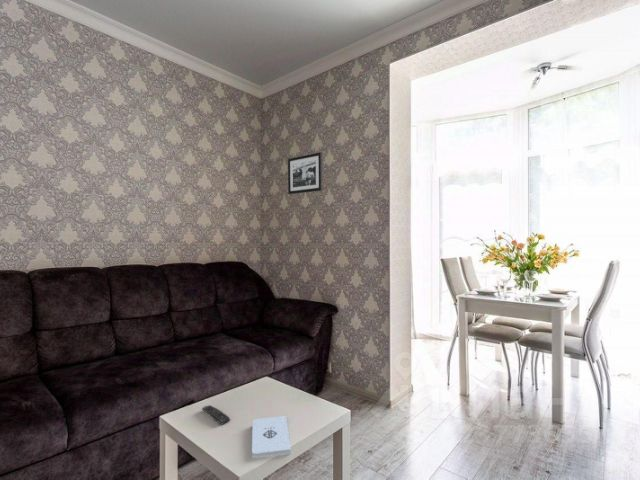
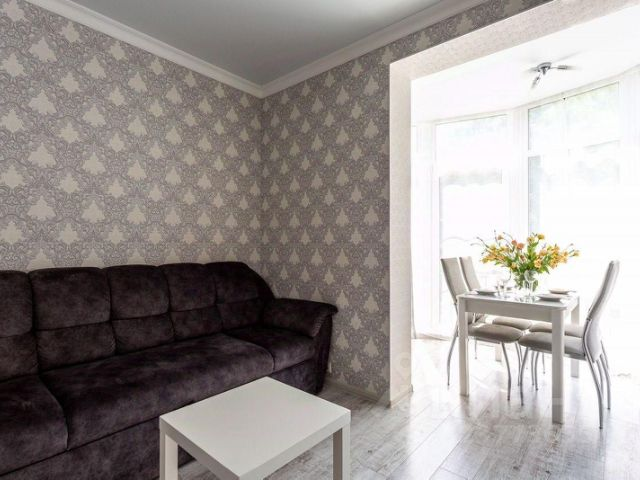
- picture frame [287,151,324,195]
- remote control [201,404,231,426]
- notepad [251,415,292,459]
